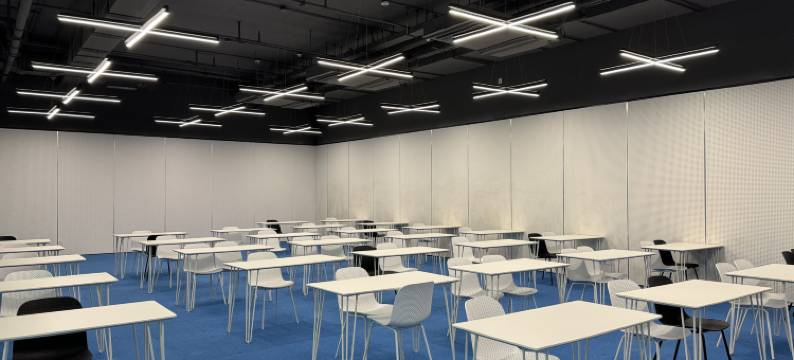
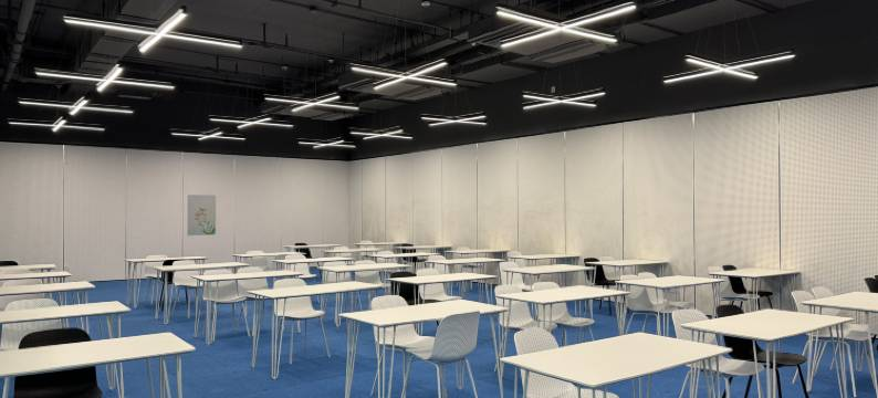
+ wall art [187,193,217,237]
